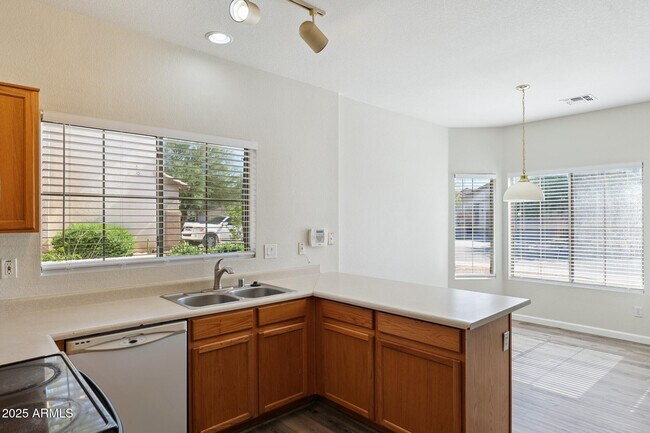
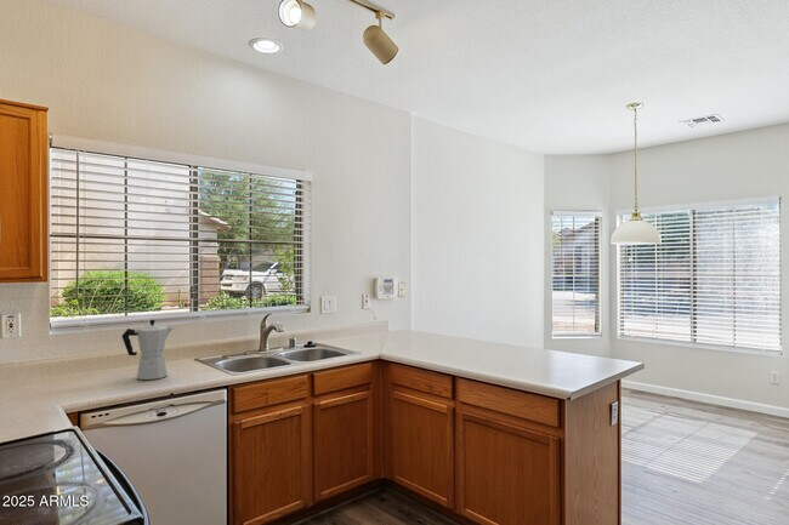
+ moka pot [121,319,175,381]
